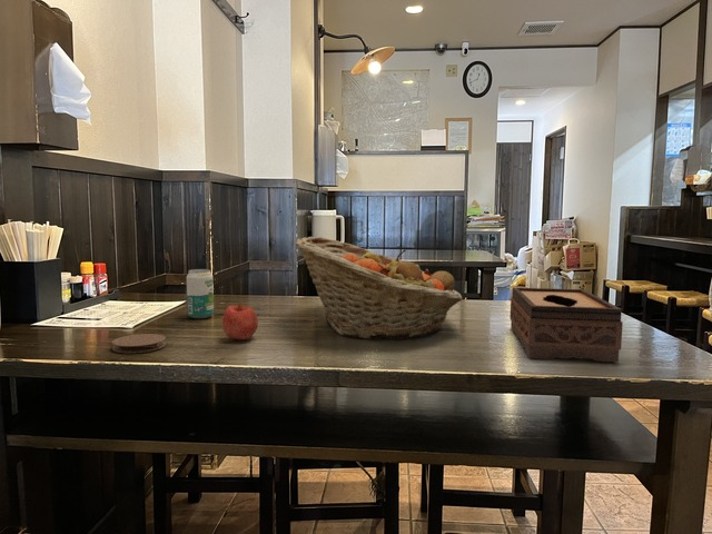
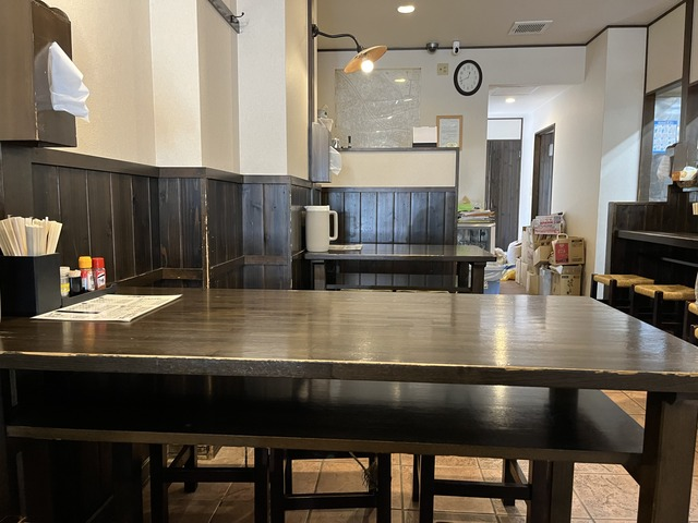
- coaster [111,333,167,354]
- tissue box [510,286,624,363]
- beverage can [186,268,215,319]
- fruit basket [295,236,463,340]
- apple [221,300,259,340]
